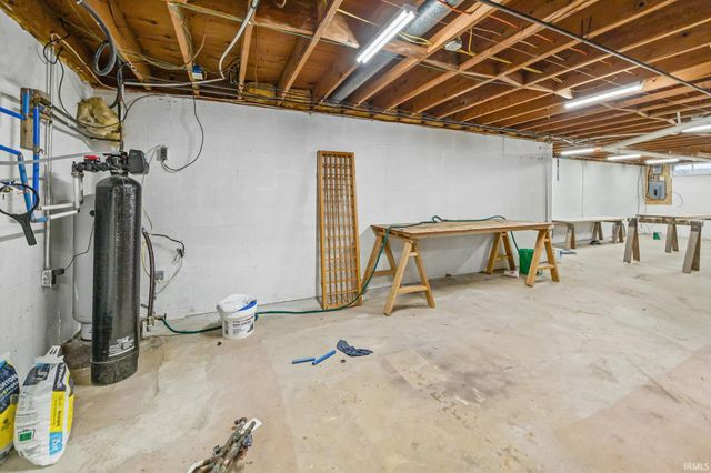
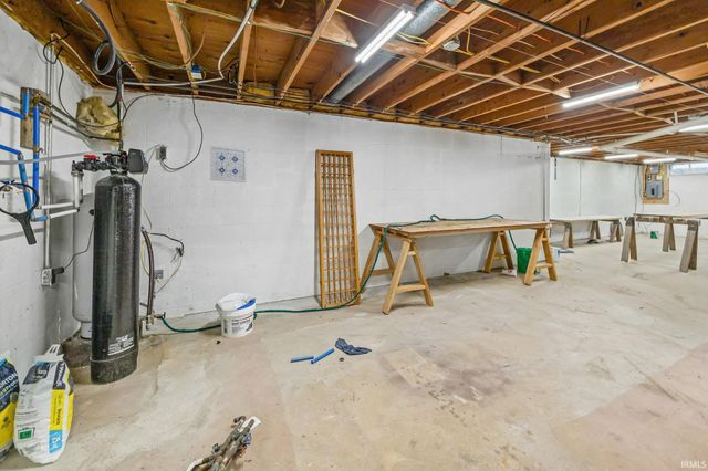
+ wall art [209,145,248,184]
